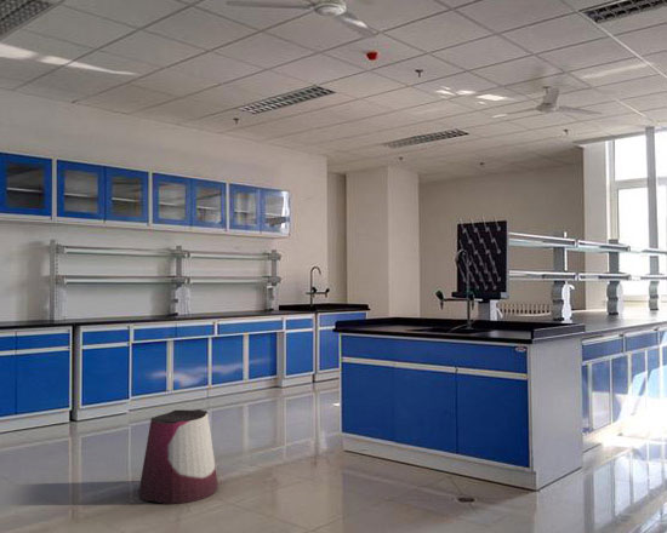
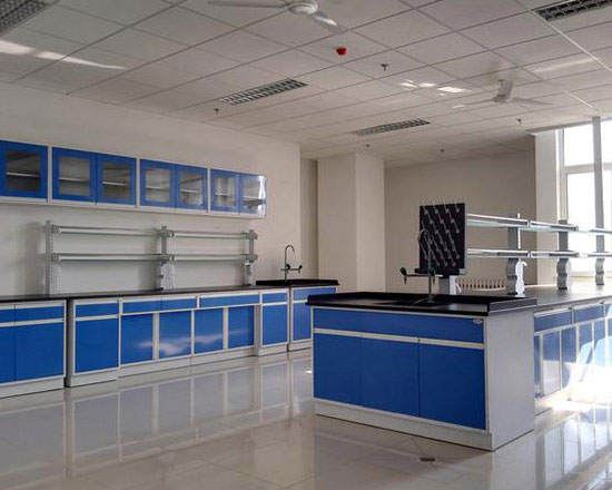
- stool [137,408,220,505]
